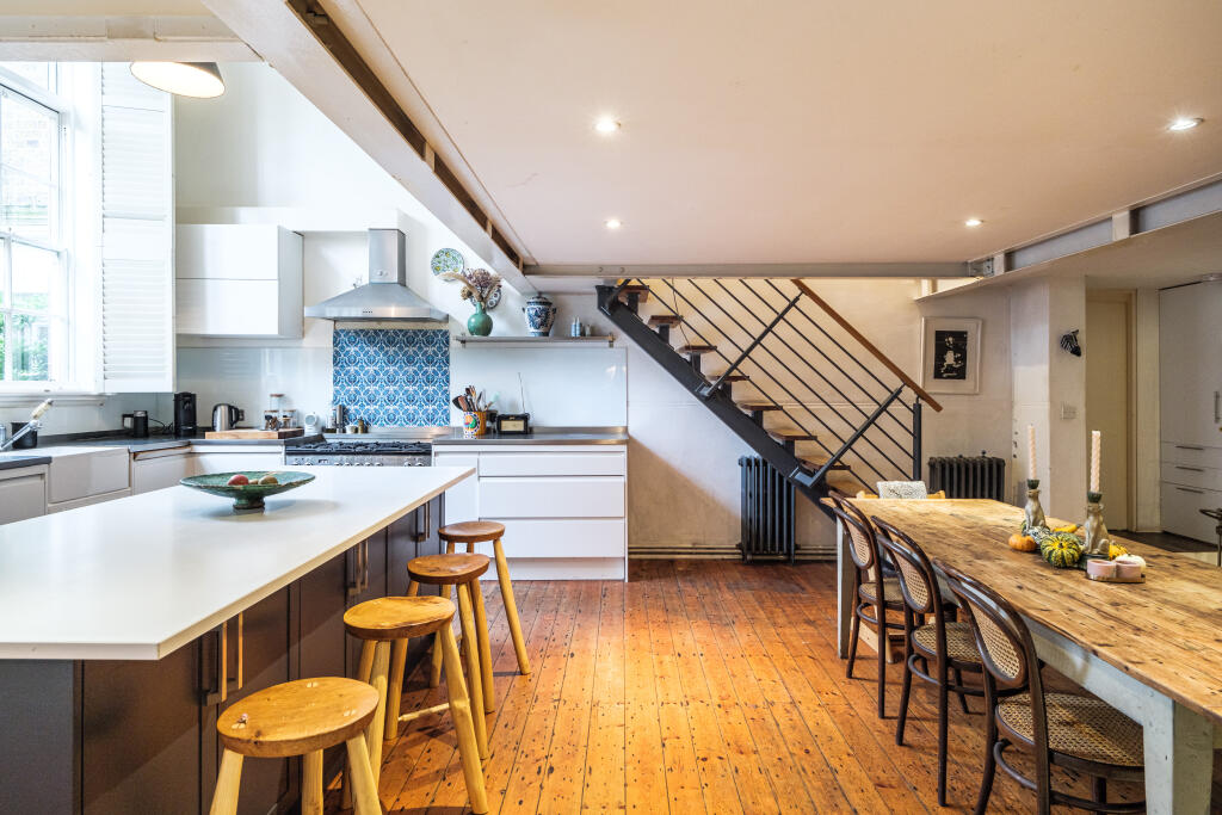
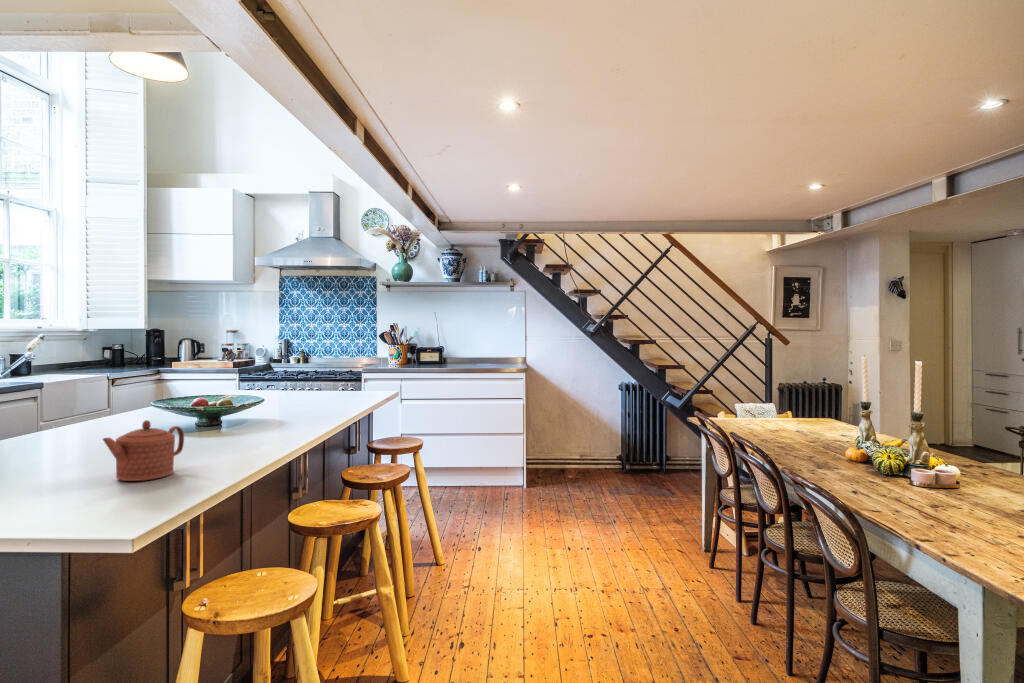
+ teapot [102,419,185,482]
